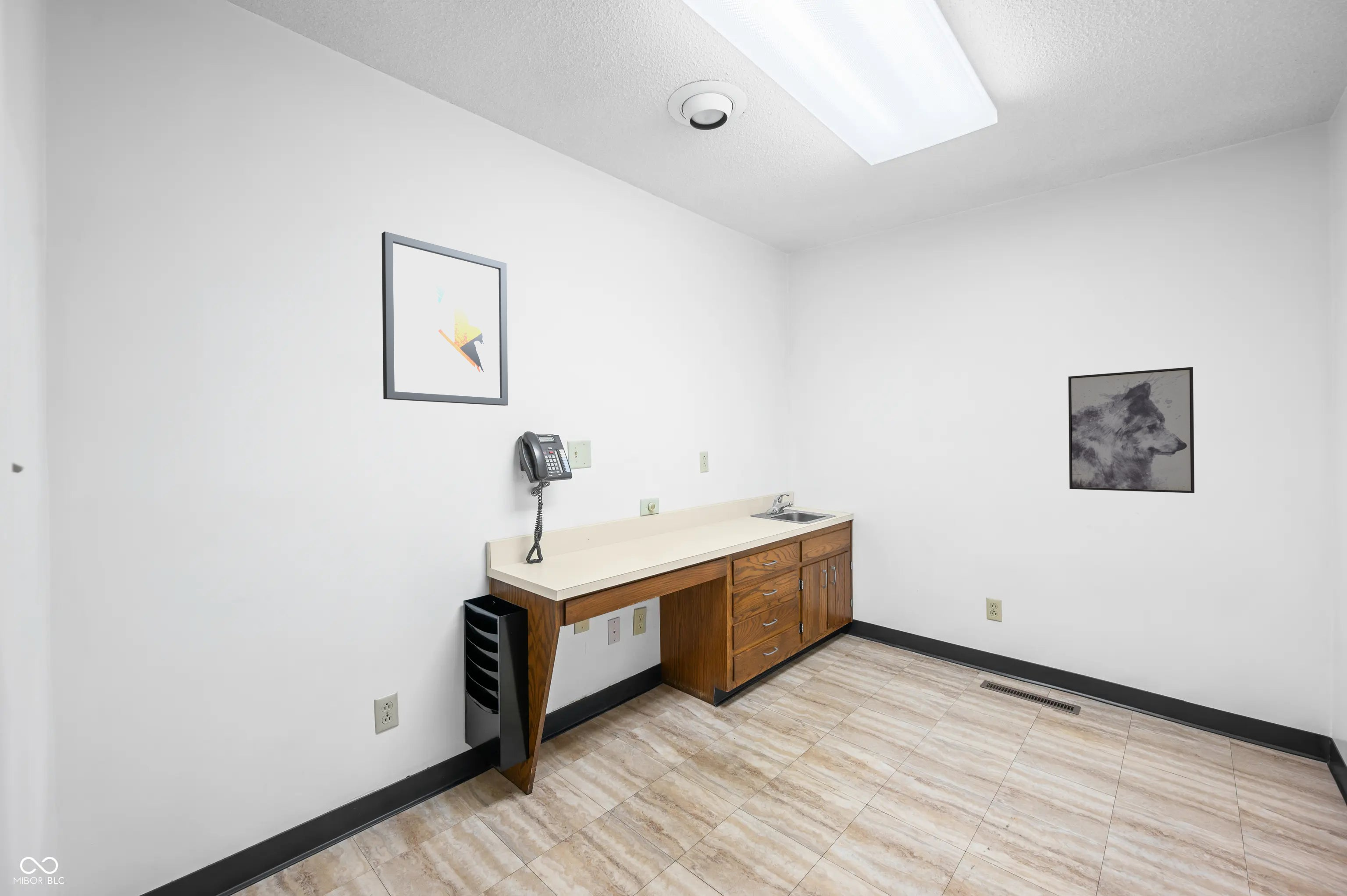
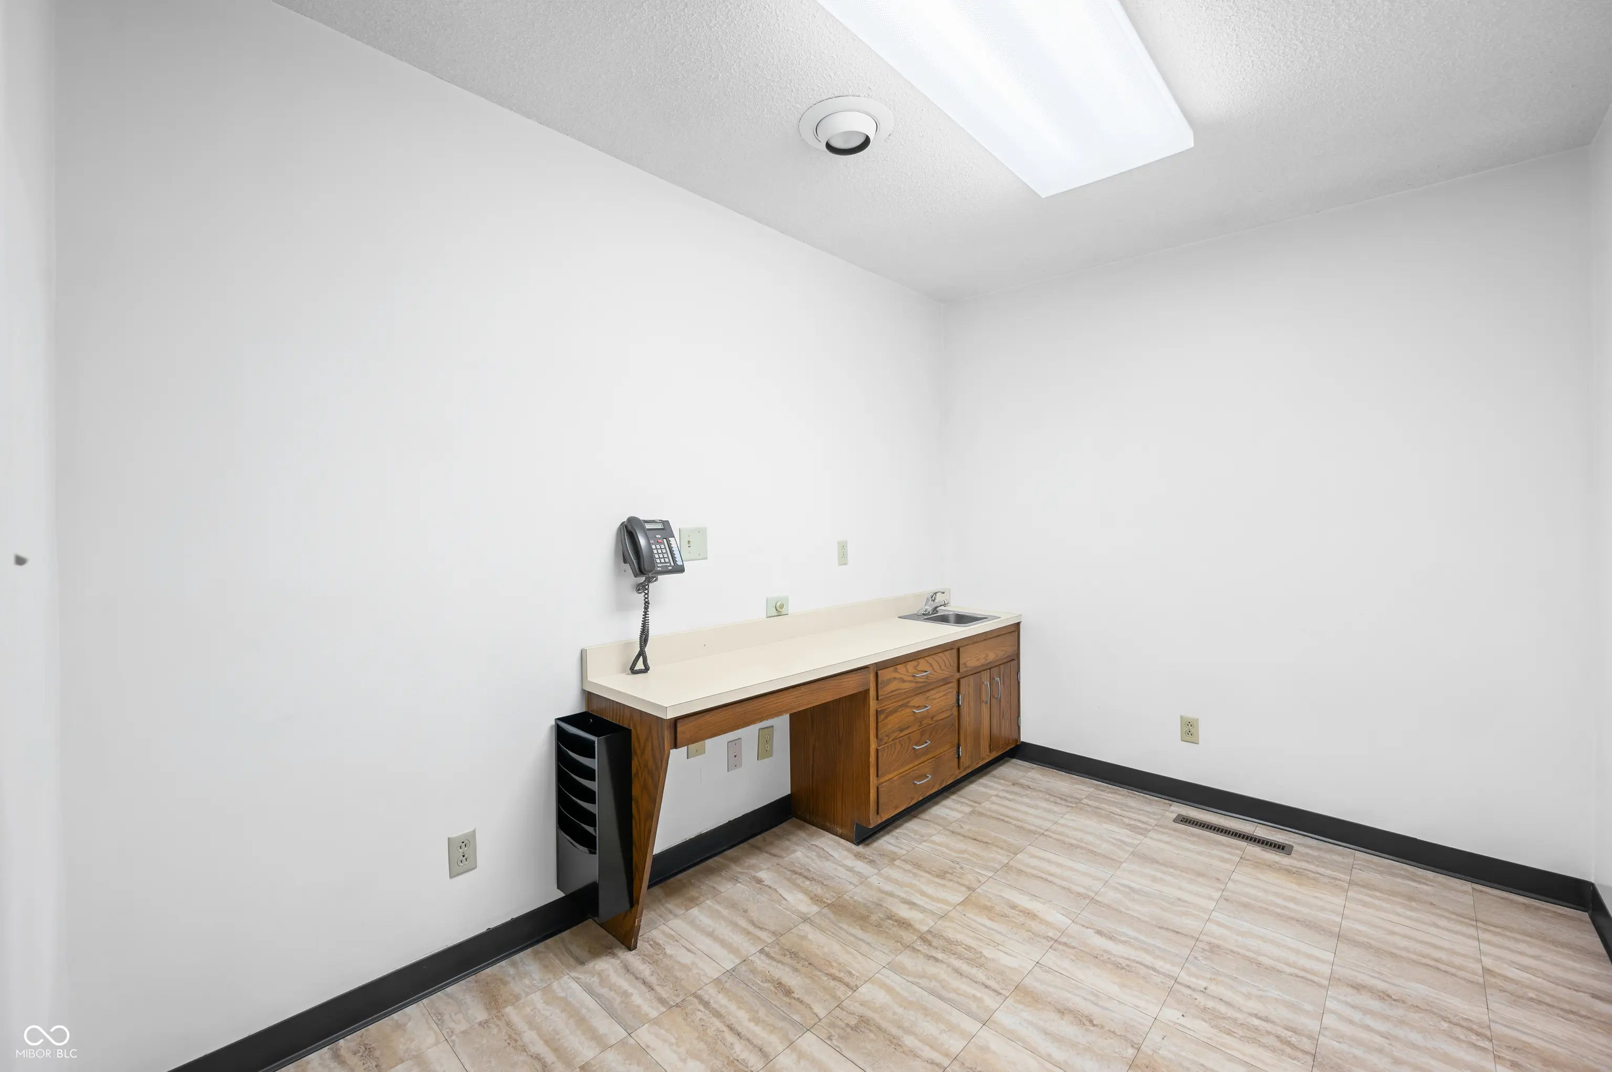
- wall art [381,231,509,406]
- wall art [1068,366,1195,494]
